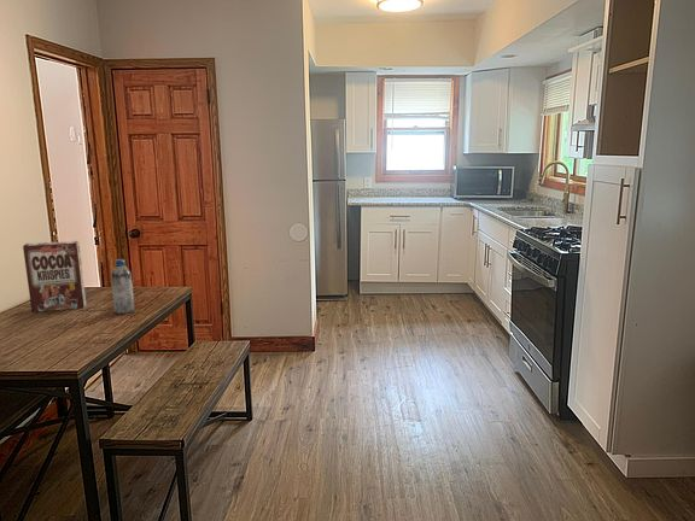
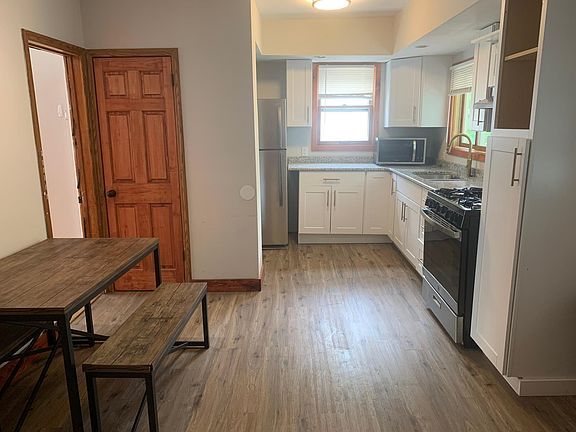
- water bottle [110,258,135,315]
- cereal box [22,240,87,314]
